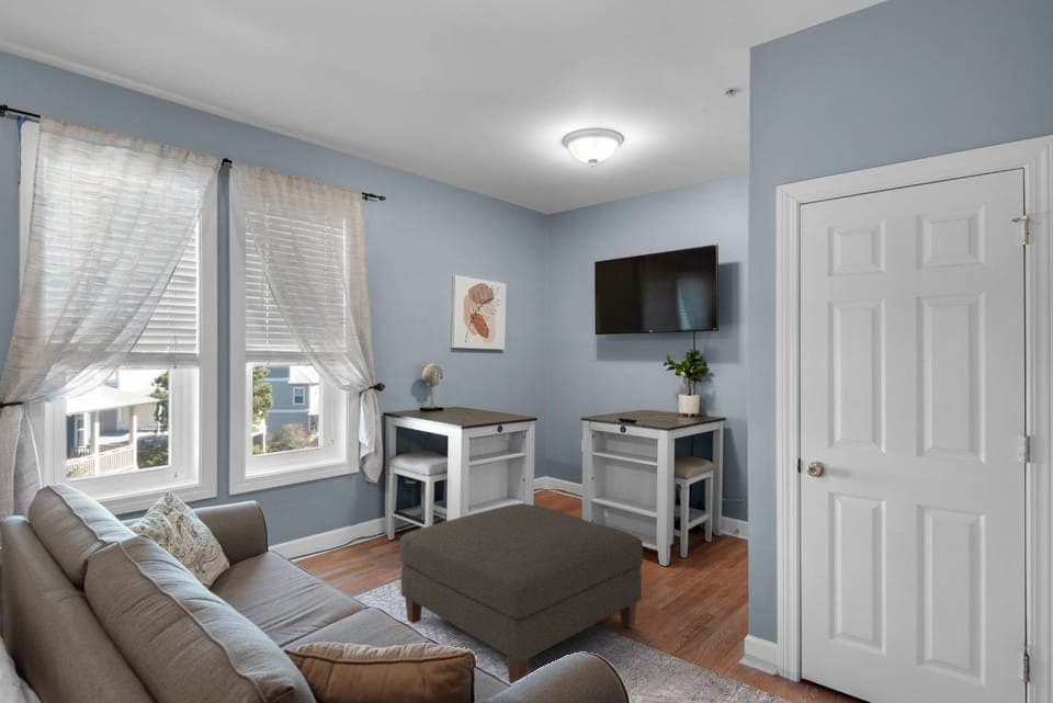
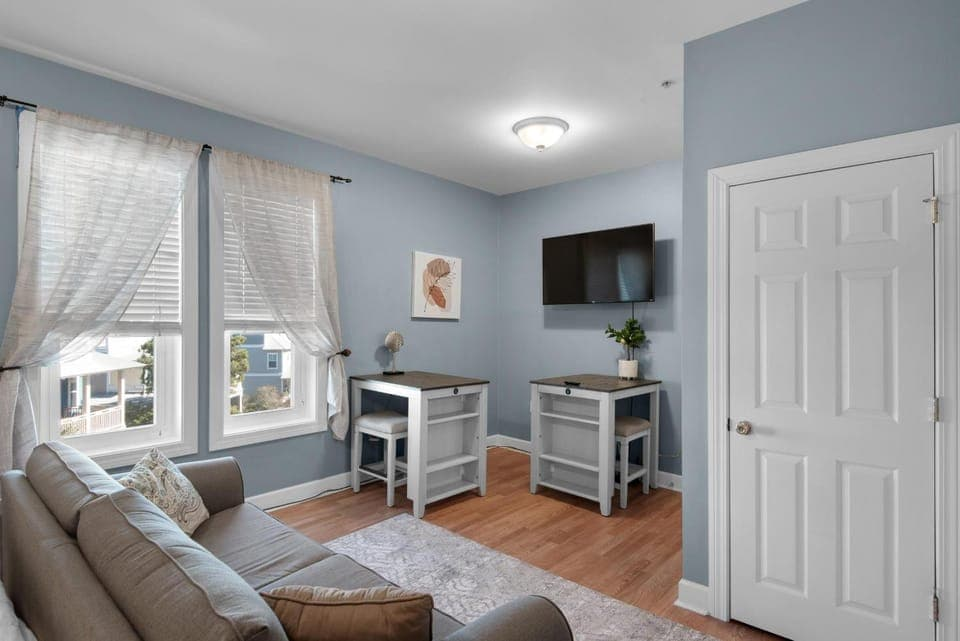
- ottoman [399,502,644,684]
